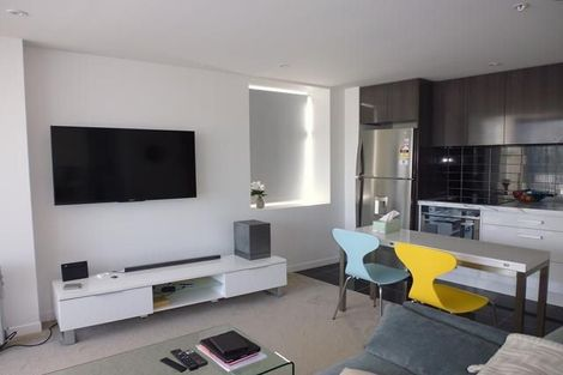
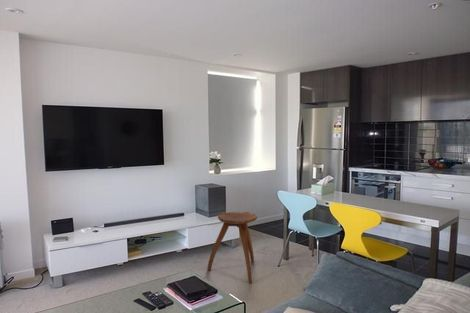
+ stool [206,211,258,284]
